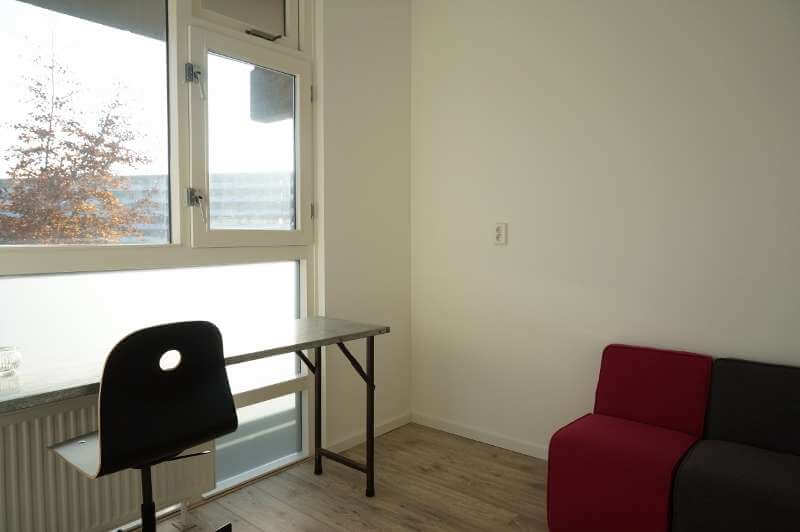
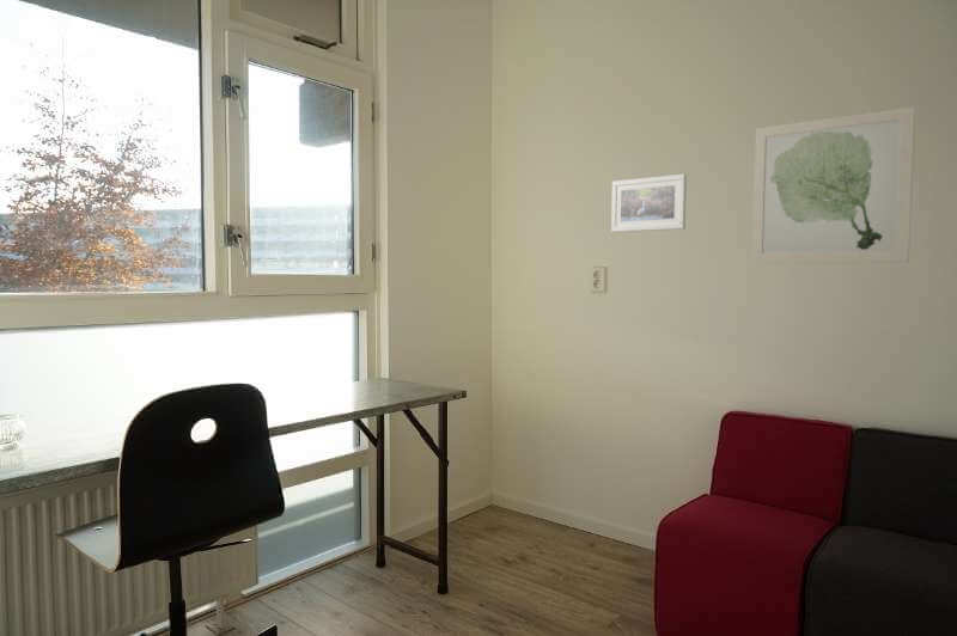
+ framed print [610,173,688,233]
+ wall art [751,105,916,264]
